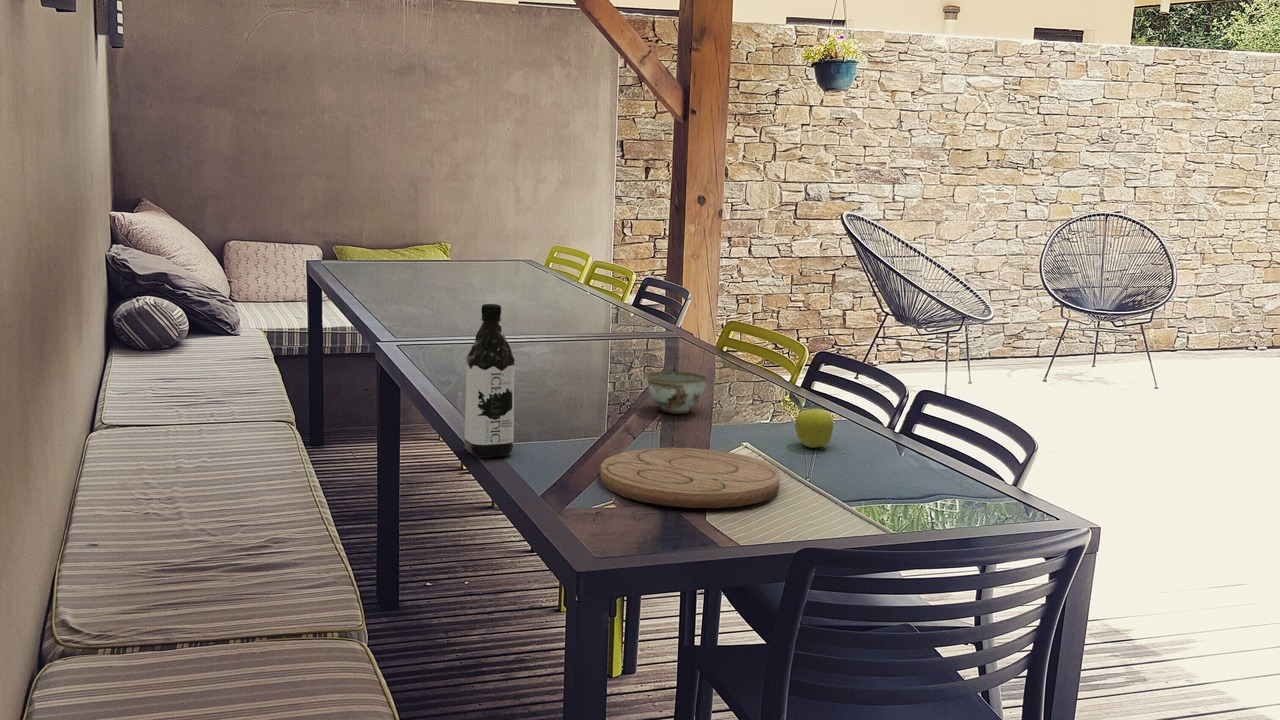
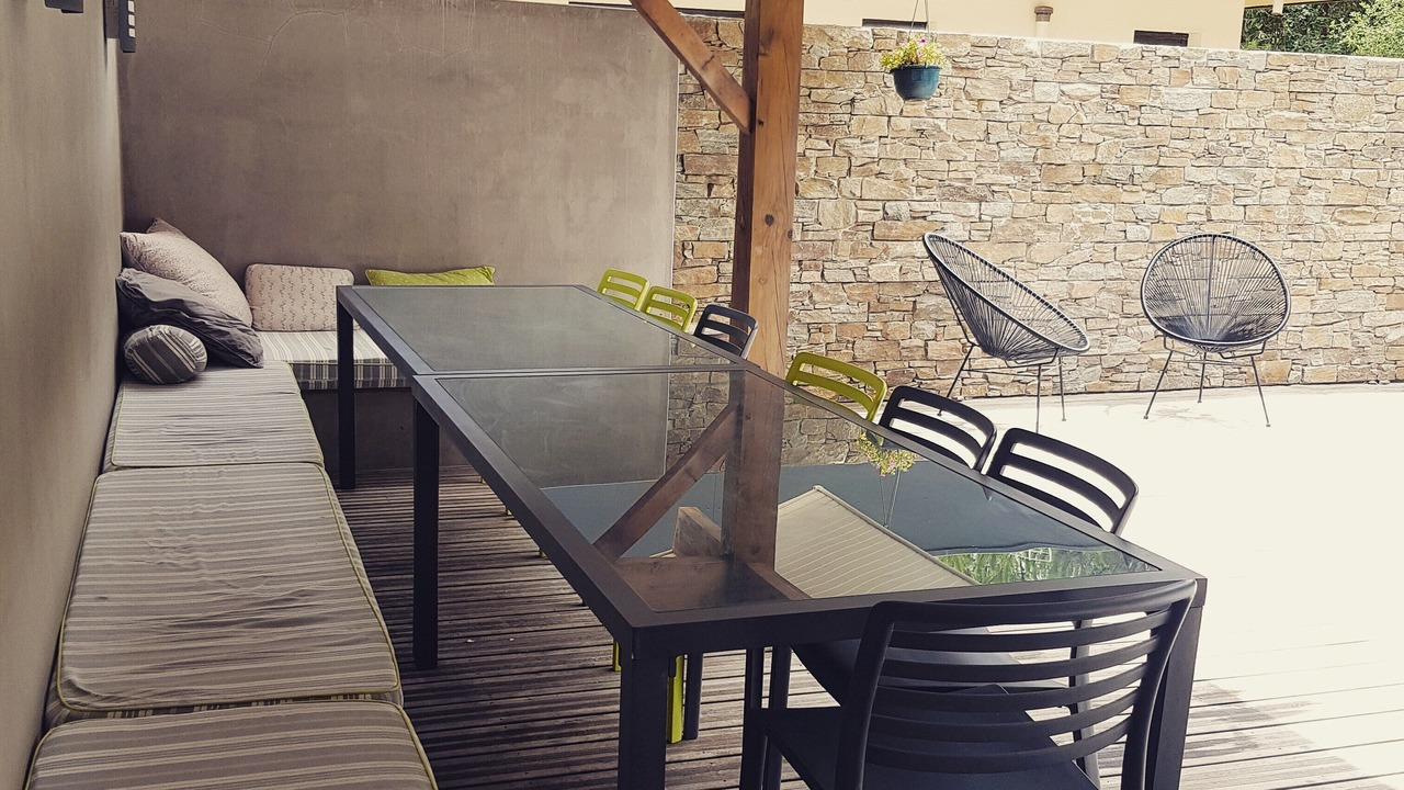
- cutting board [599,447,781,509]
- fruit [794,407,834,449]
- bowl [646,370,709,415]
- water bottle [464,303,516,458]
